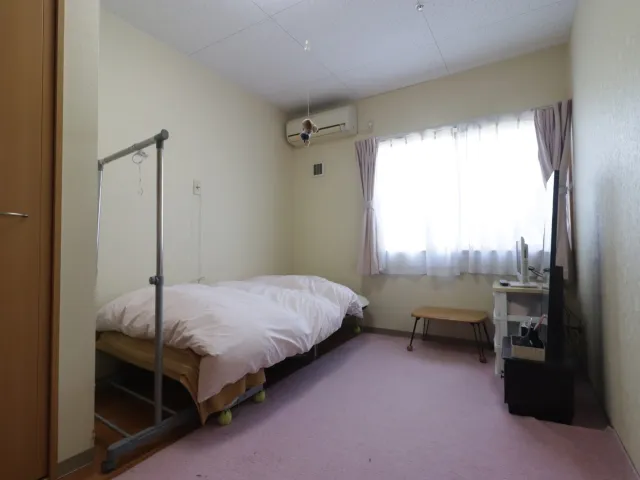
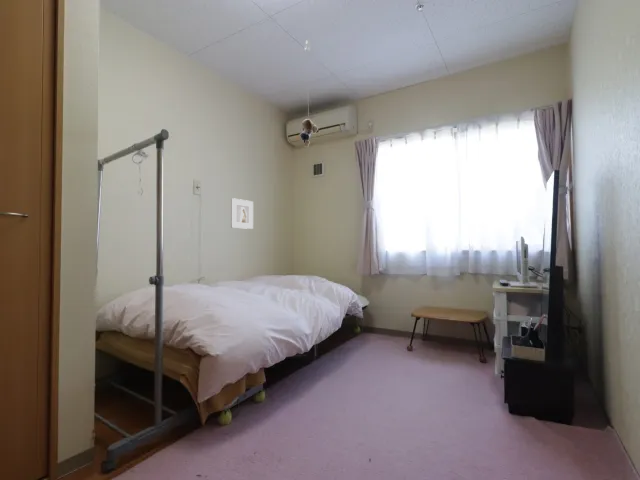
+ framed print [230,197,254,230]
